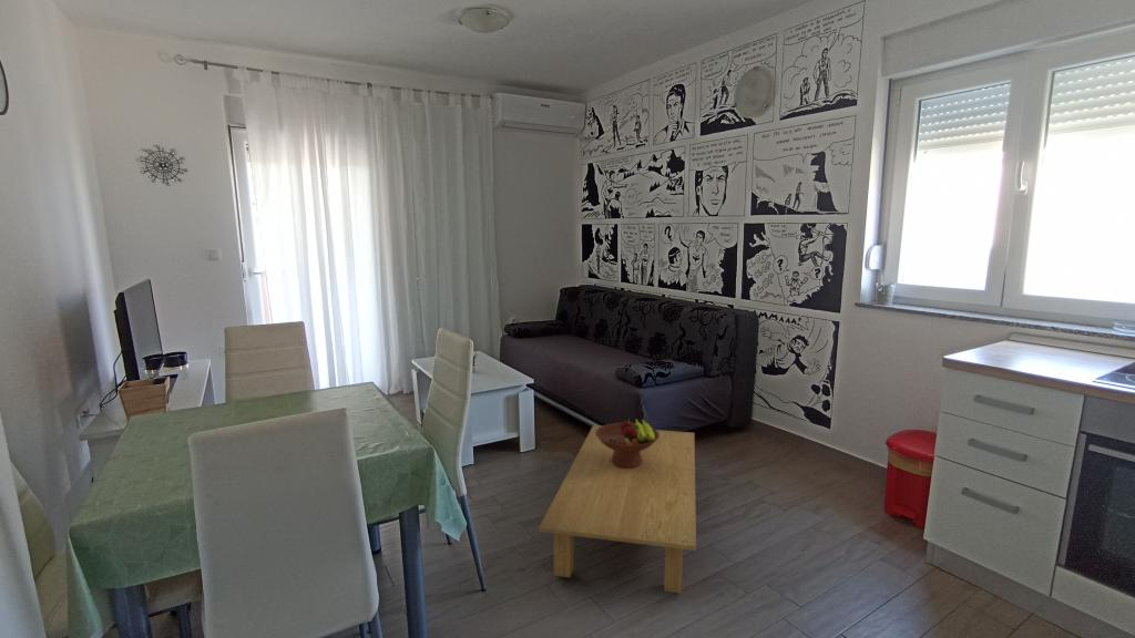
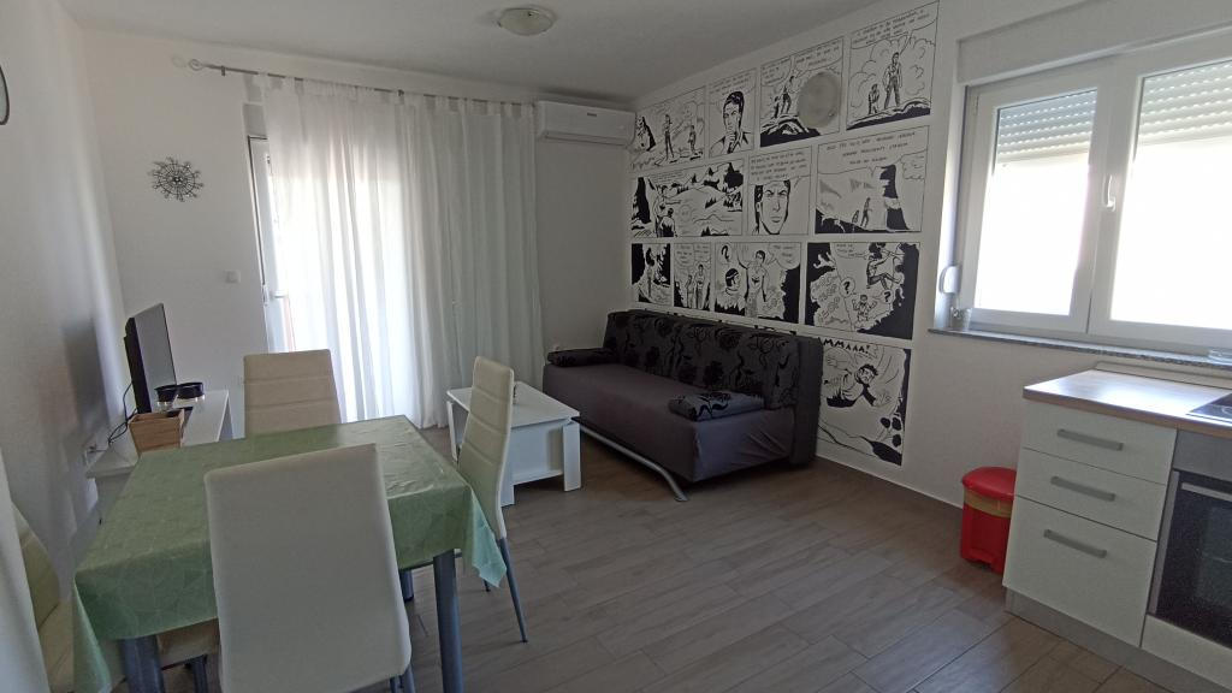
- coffee table [538,424,697,595]
- fruit bowl [595,414,659,469]
